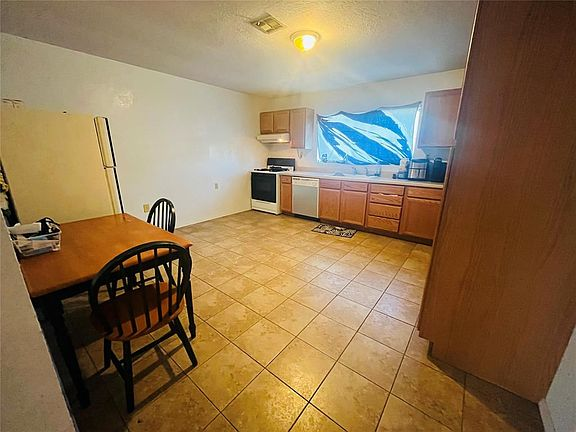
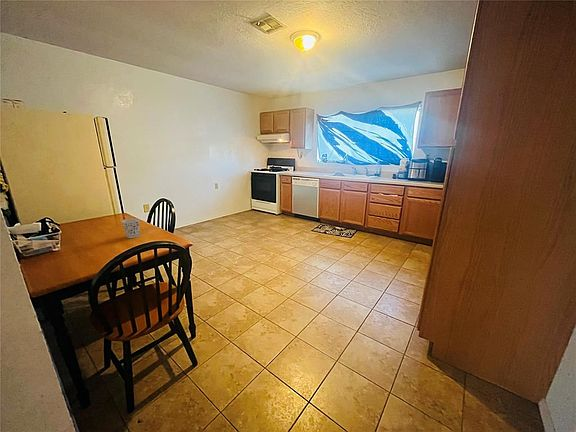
+ cup [121,217,141,239]
